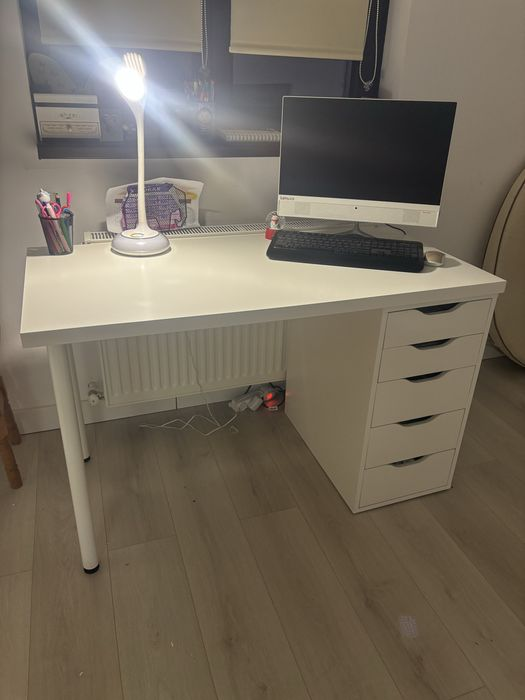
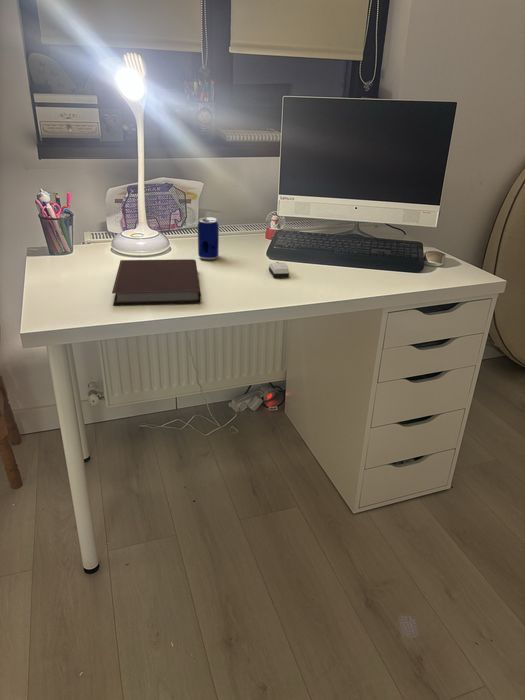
+ computer mouse [268,261,290,279]
+ beer can [197,216,220,261]
+ notebook [111,258,202,306]
